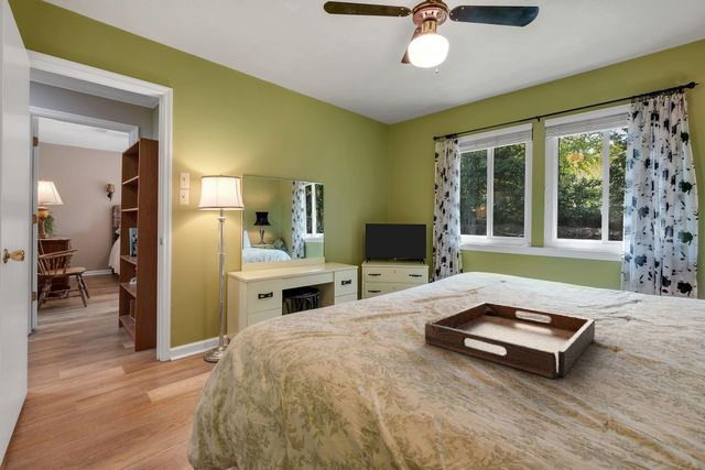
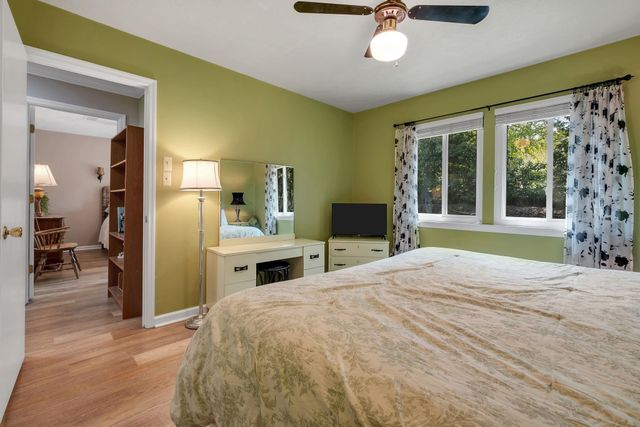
- serving tray [424,300,596,380]
